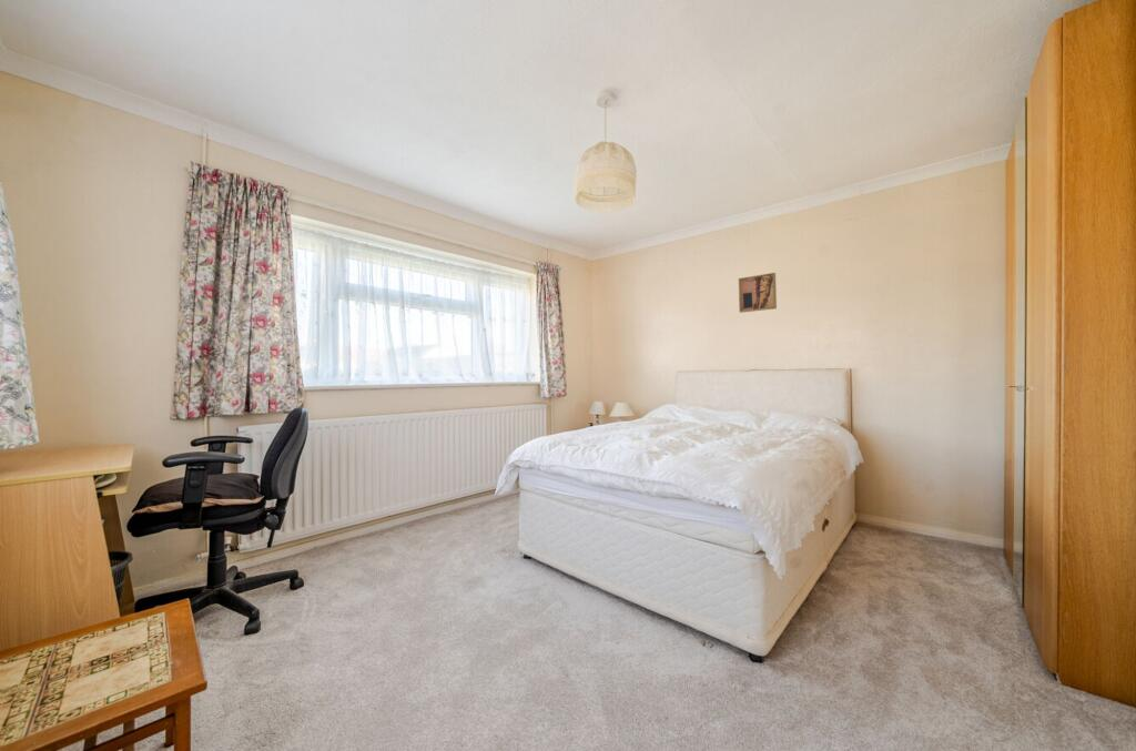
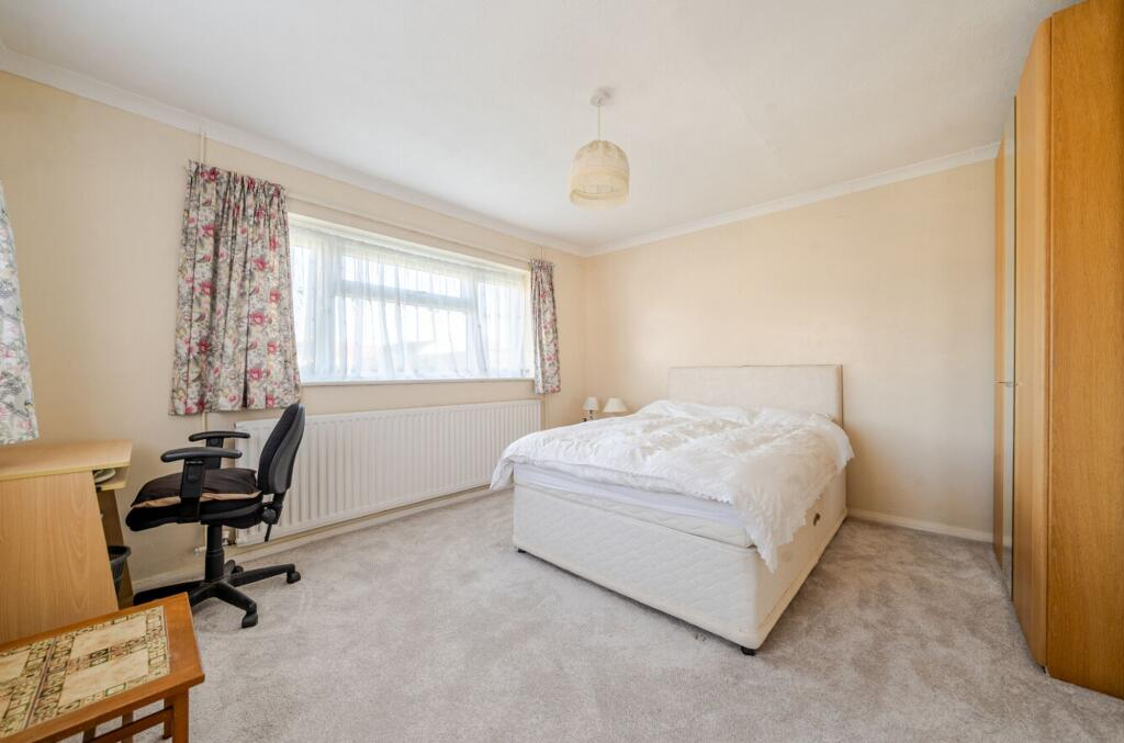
- wall art [738,272,778,314]
